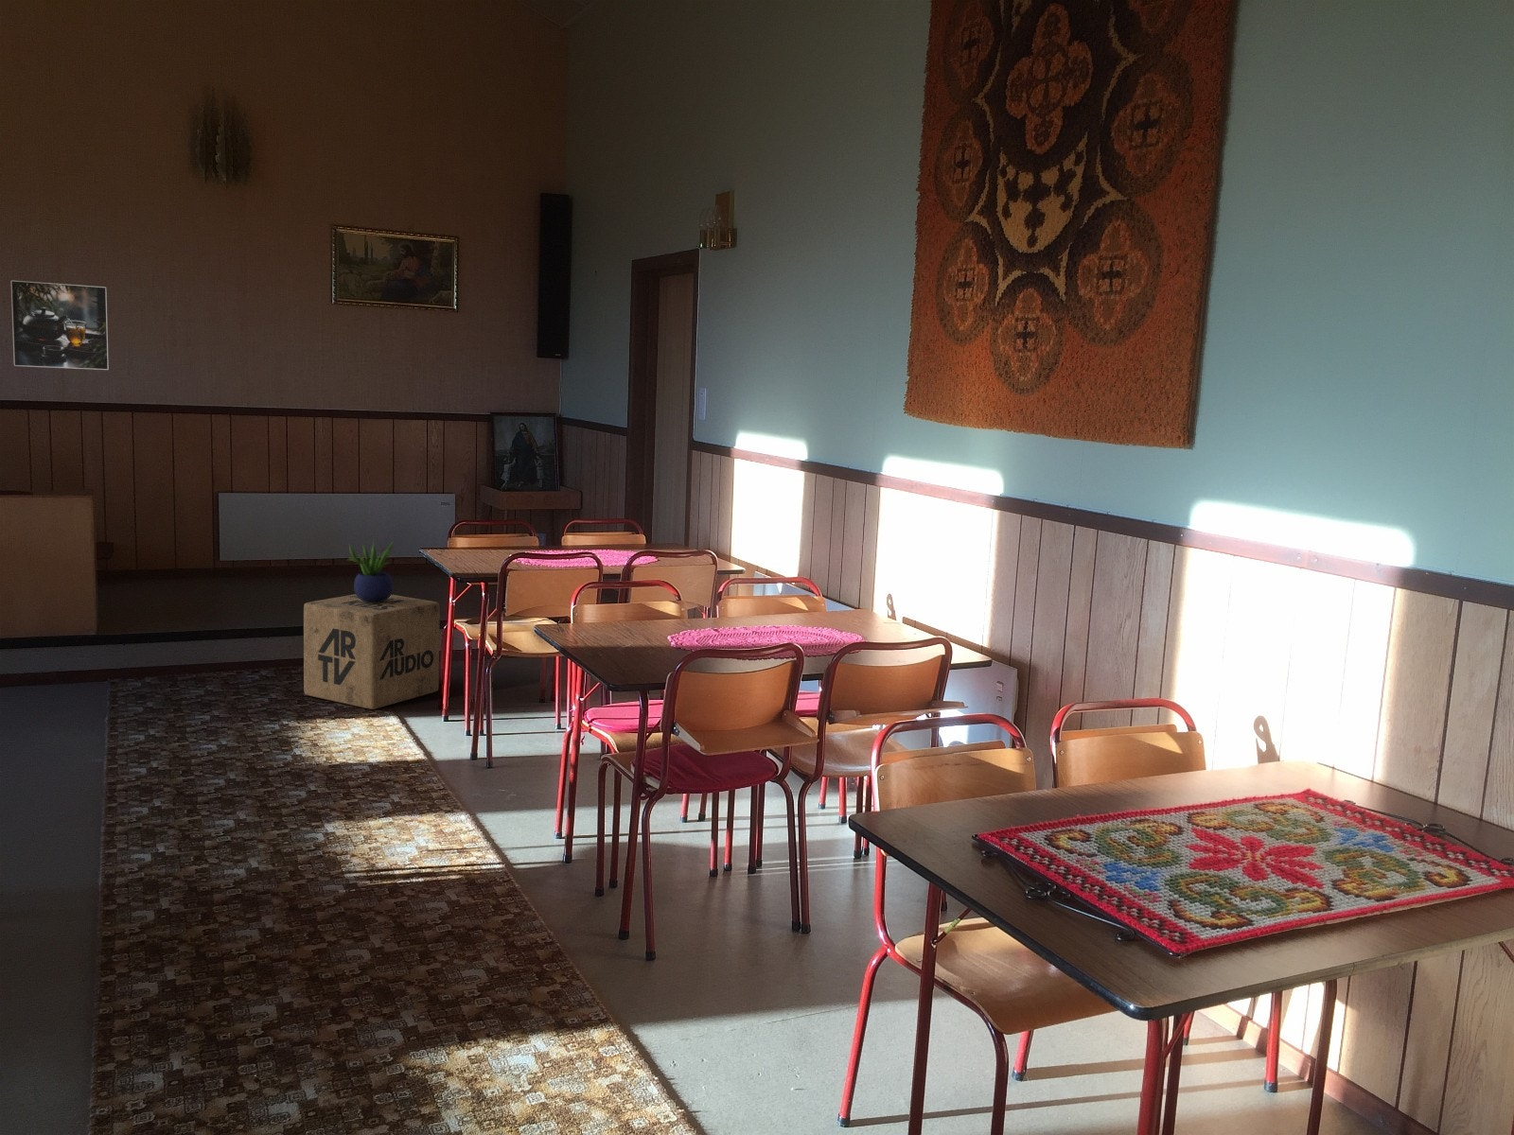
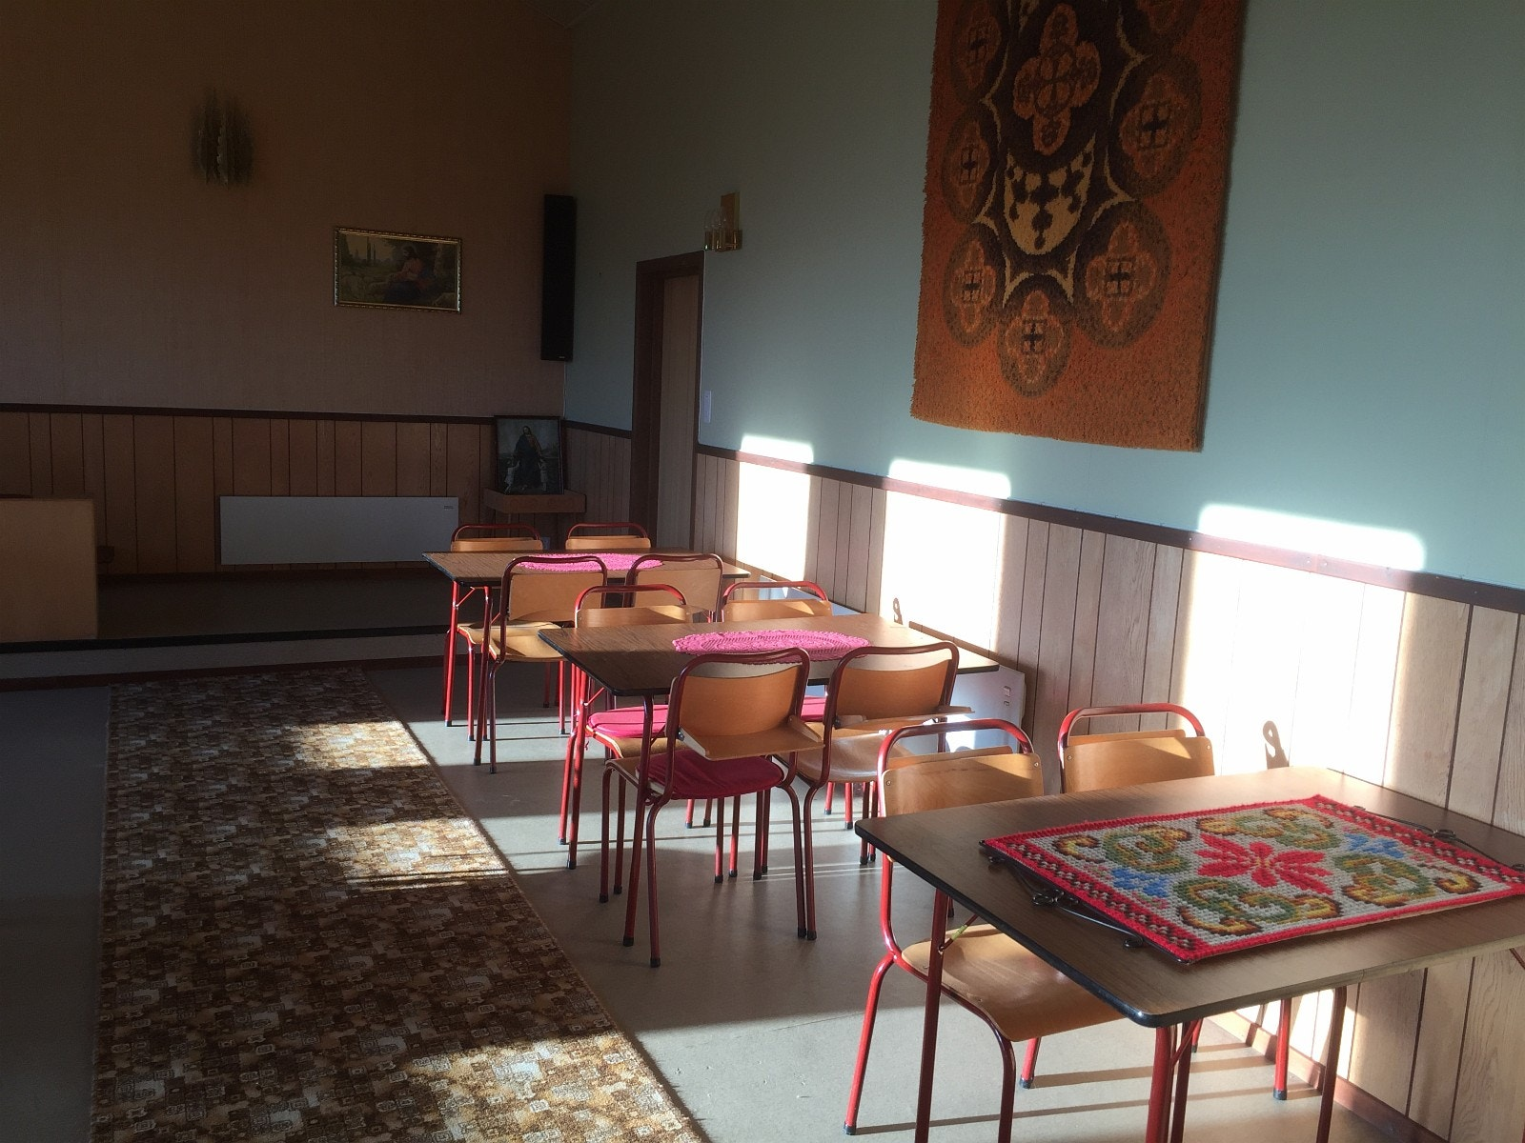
- potted plant [347,539,395,602]
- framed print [11,280,110,371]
- cardboard box [303,593,441,711]
